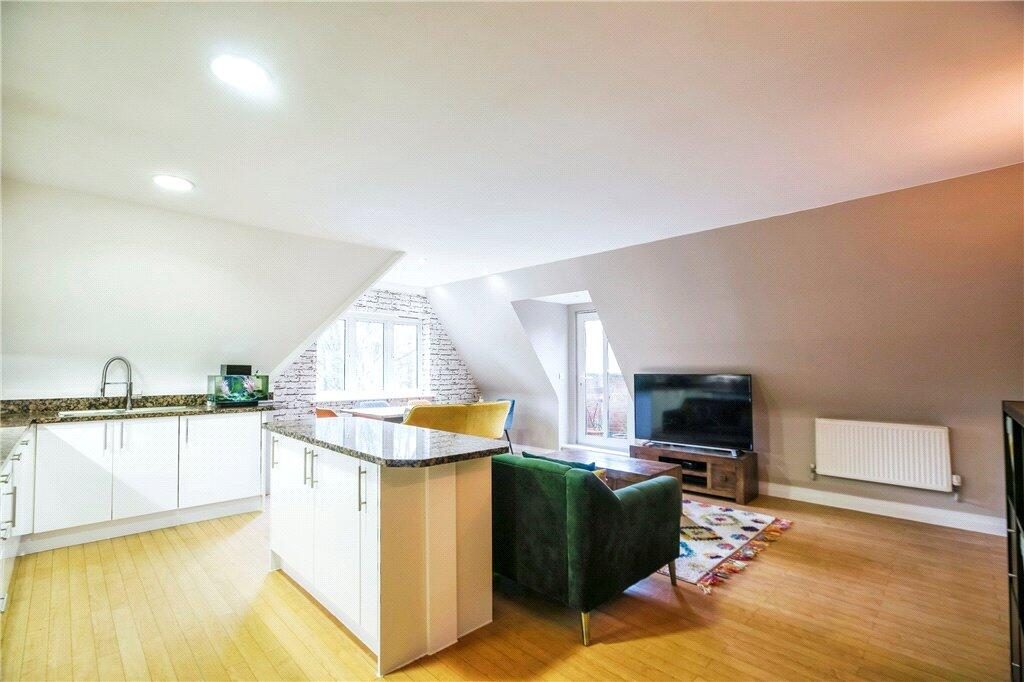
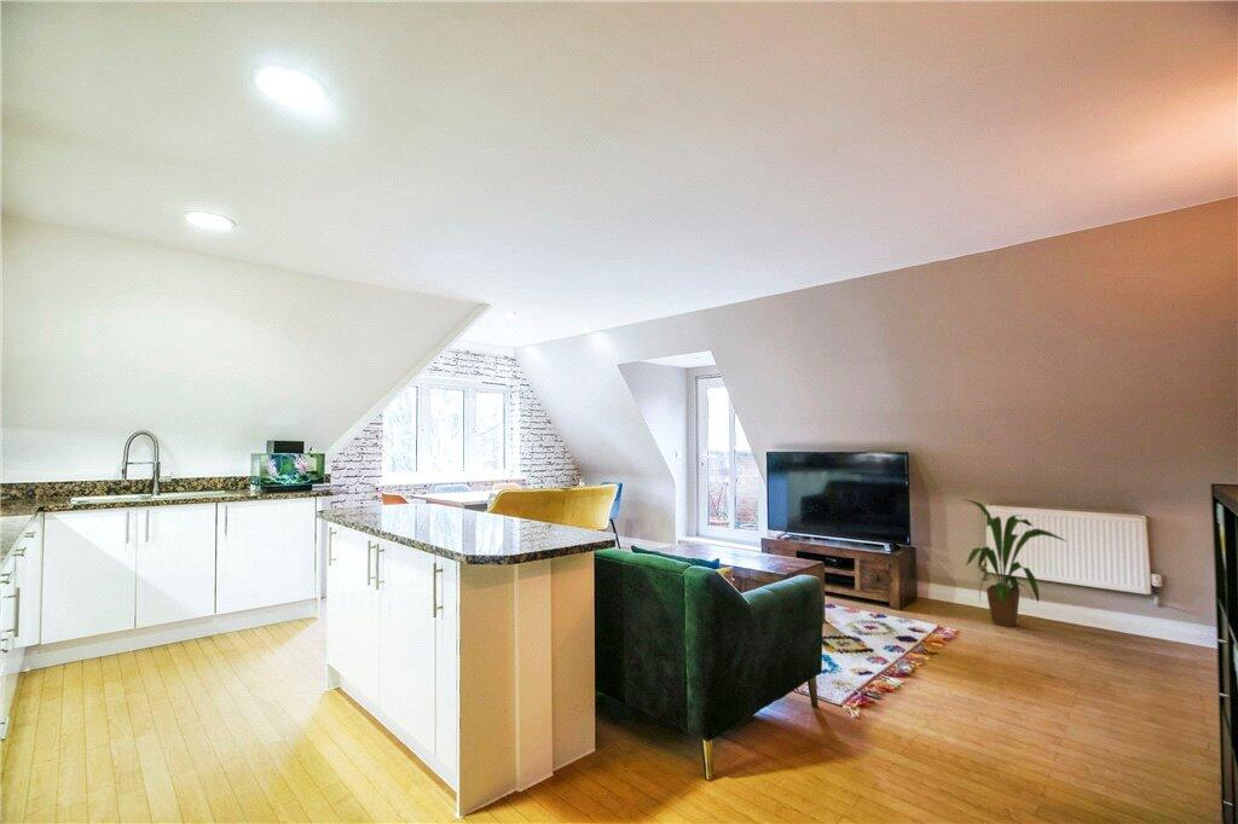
+ house plant [960,498,1069,628]
